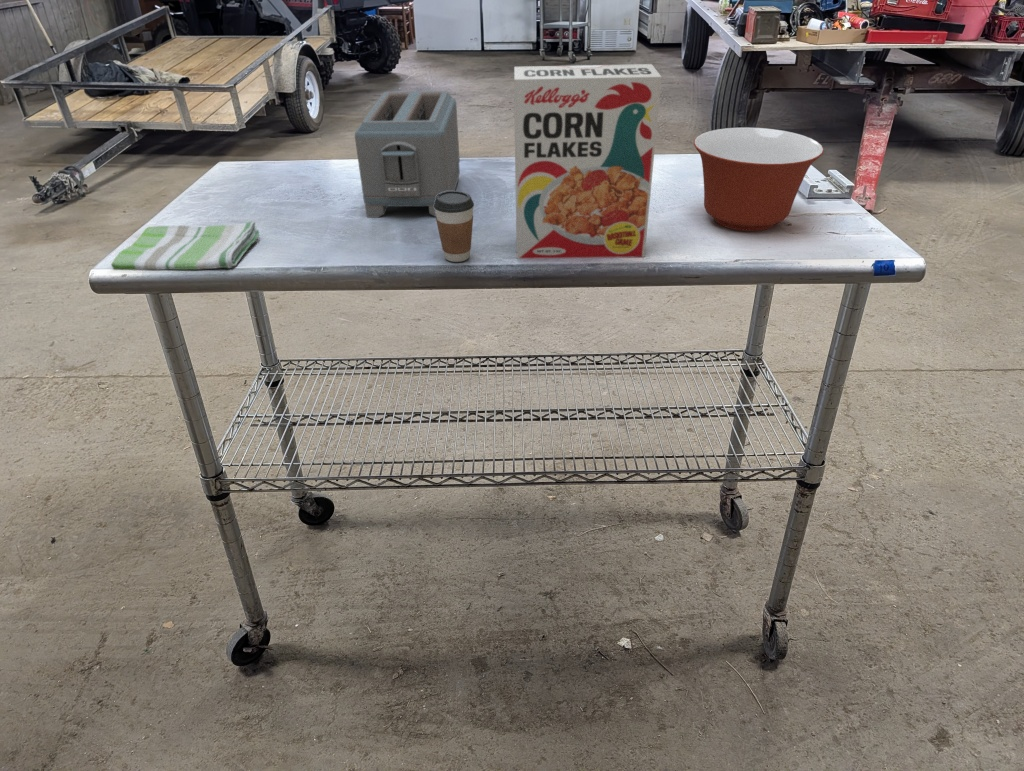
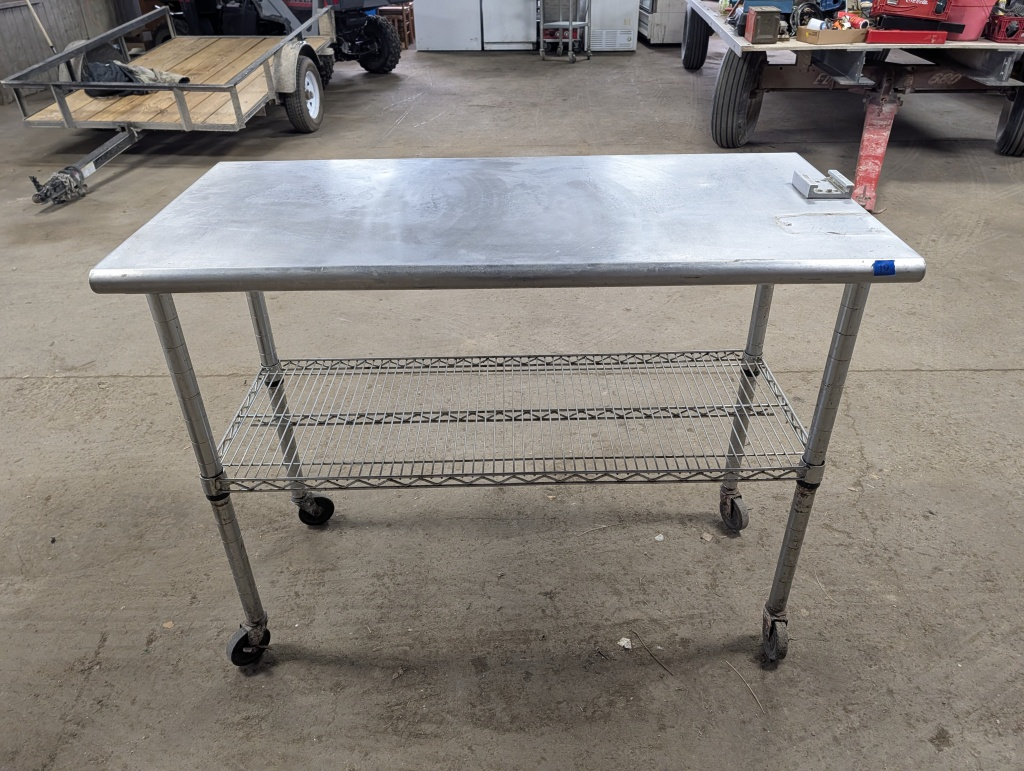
- toaster [354,90,461,219]
- dish towel [110,221,261,271]
- mixing bowl [693,126,825,232]
- coffee cup [434,190,475,263]
- cereal box [513,63,663,260]
